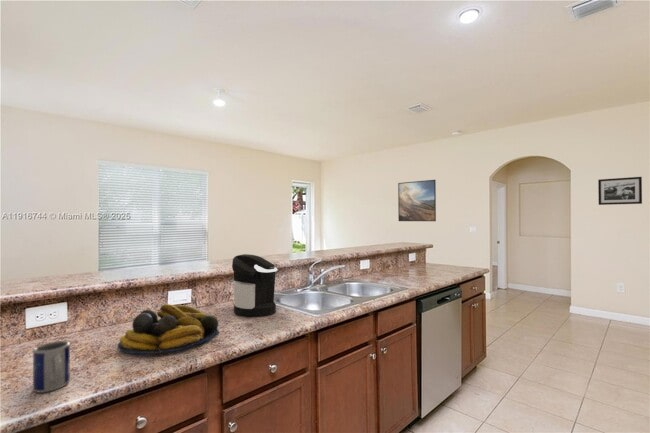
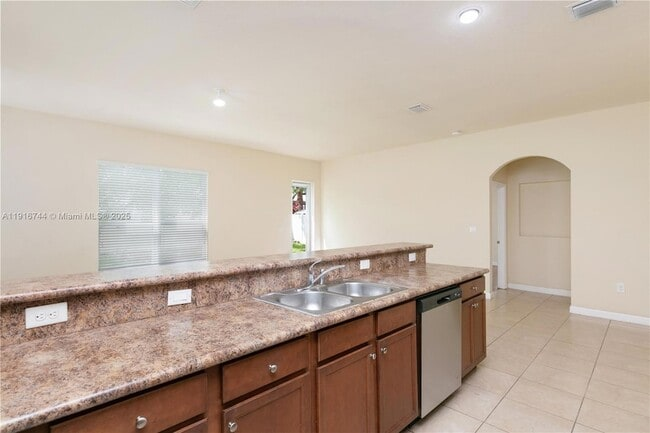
- coffee maker [231,253,278,317]
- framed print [397,179,437,222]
- fruit bowl [117,303,220,356]
- picture frame [597,176,643,206]
- mug [32,340,71,394]
